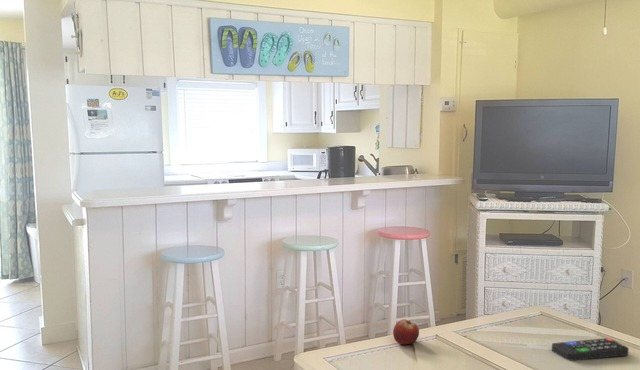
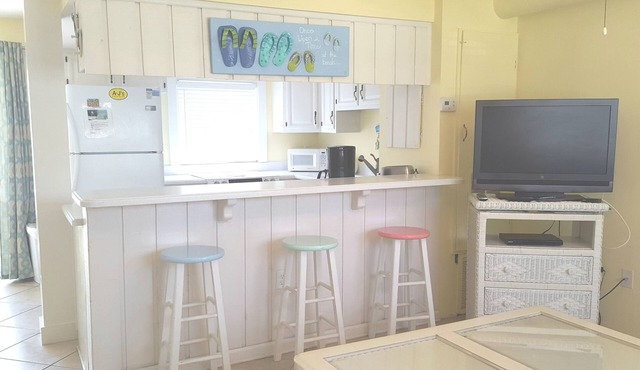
- fruit [392,318,420,345]
- remote control [551,337,630,362]
